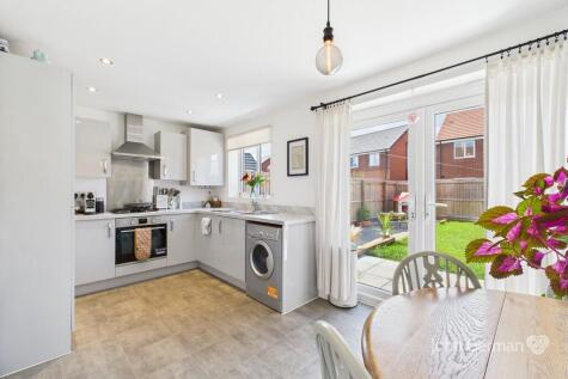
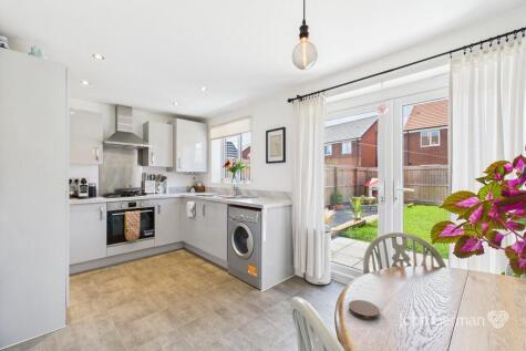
+ coaster [348,299,381,321]
